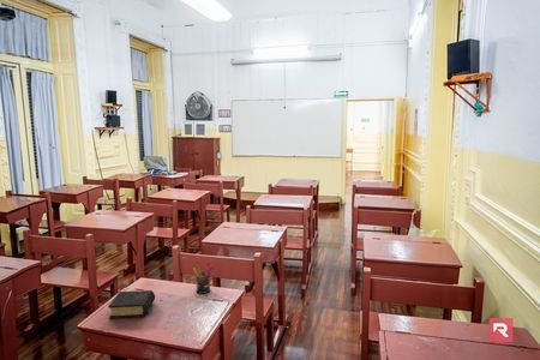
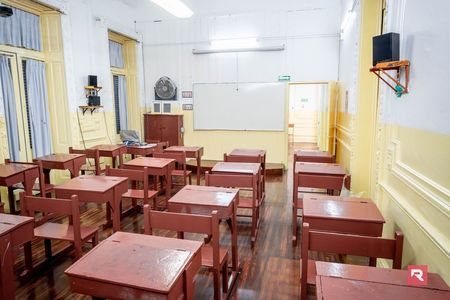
- book [107,289,156,319]
- pen holder [192,260,215,295]
